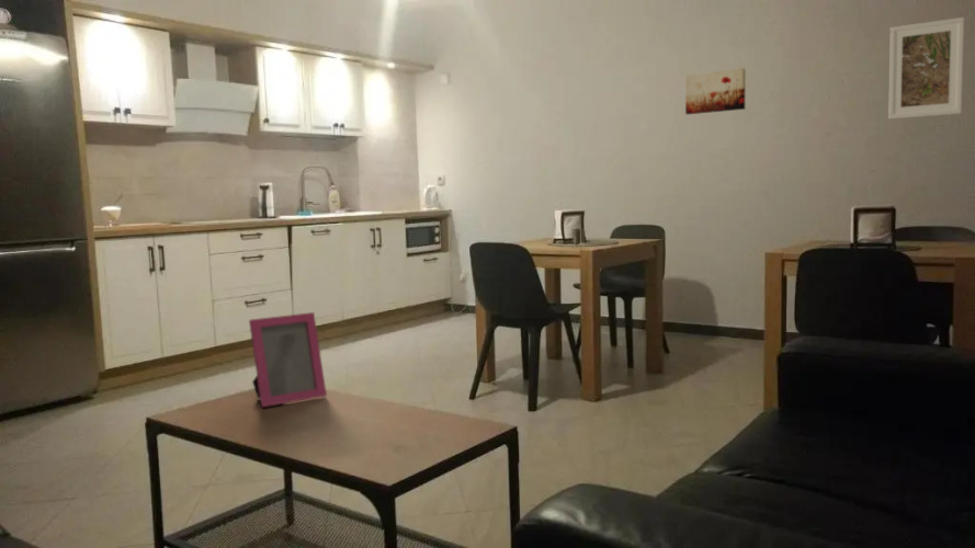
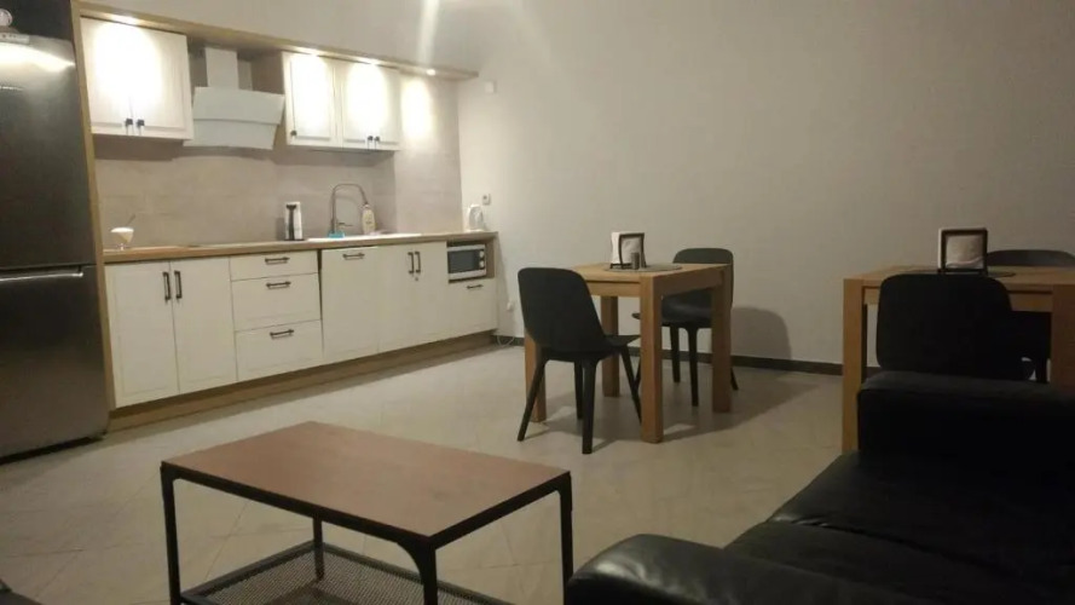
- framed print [887,16,966,121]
- wall art [684,67,747,115]
- picture frame [248,311,328,408]
